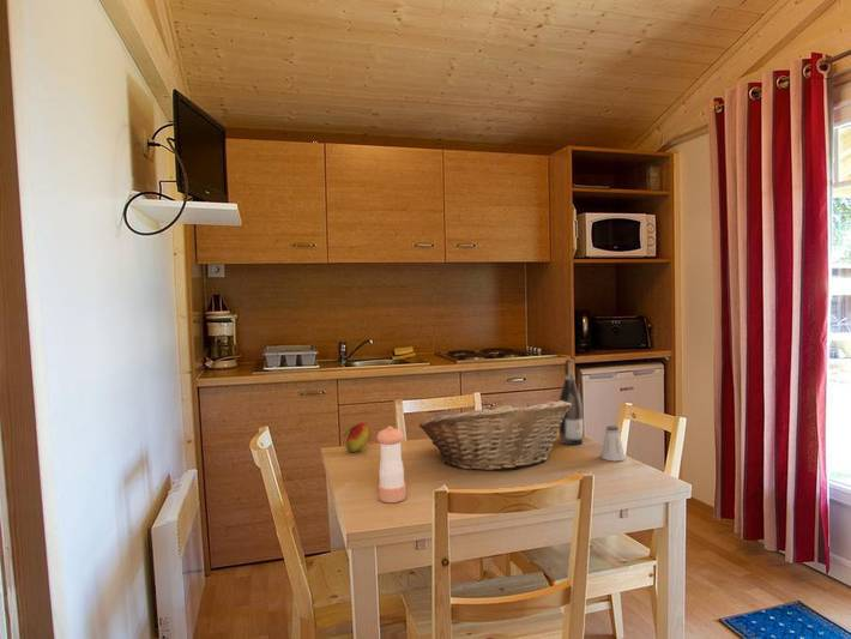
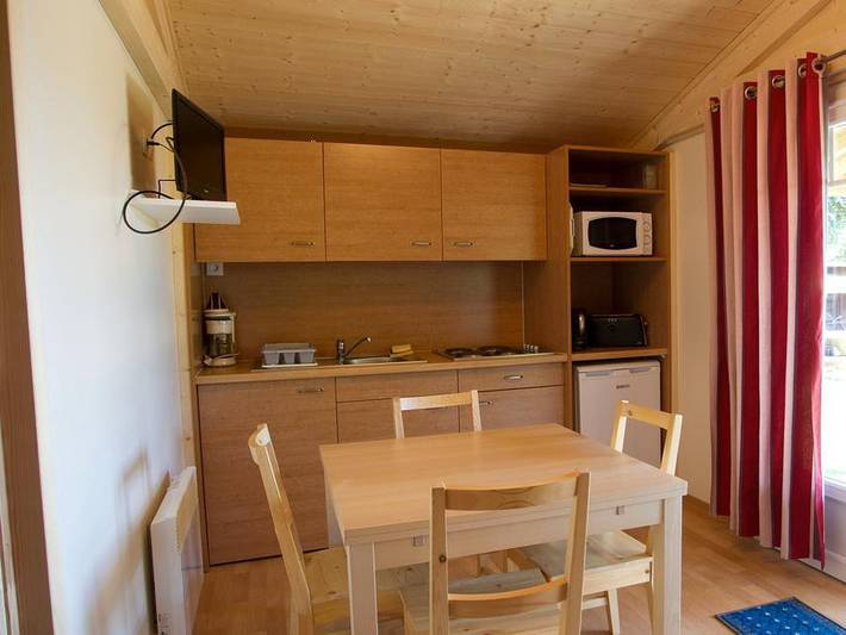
- pepper shaker [376,426,408,504]
- fruit [343,421,372,453]
- wine bottle [557,358,584,446]
- fruit basket [418,399,572,471]
- saltshaker [600,424,626,463]
